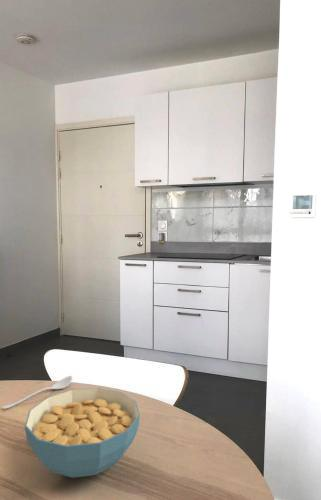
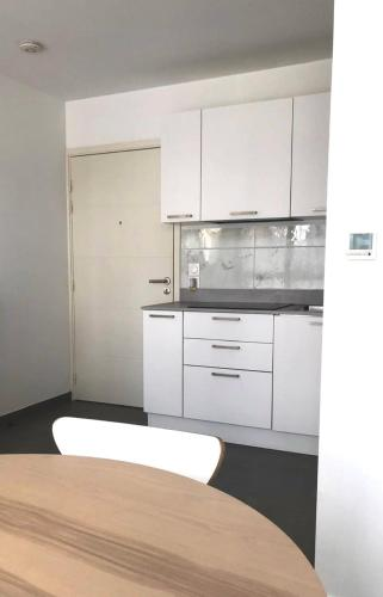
- cereal bowl [24,387,141,479]
- spoon [0,375,73,410]
